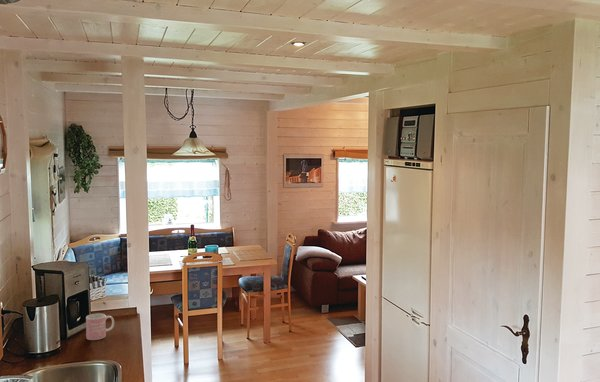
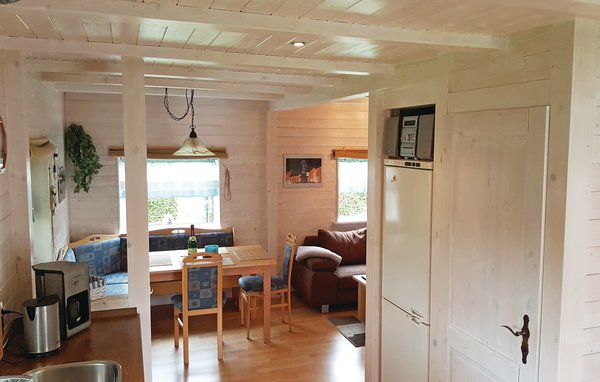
- mug [85,312,115,341]
